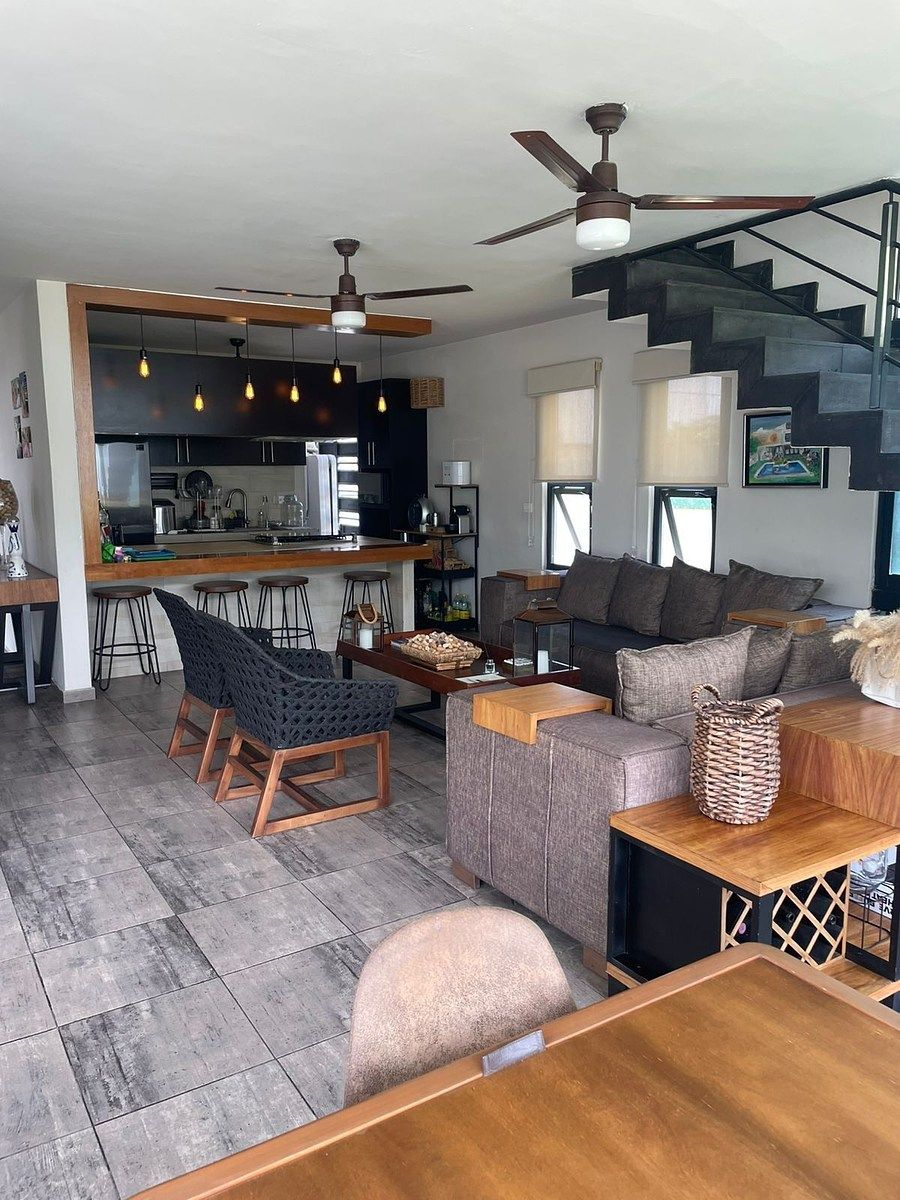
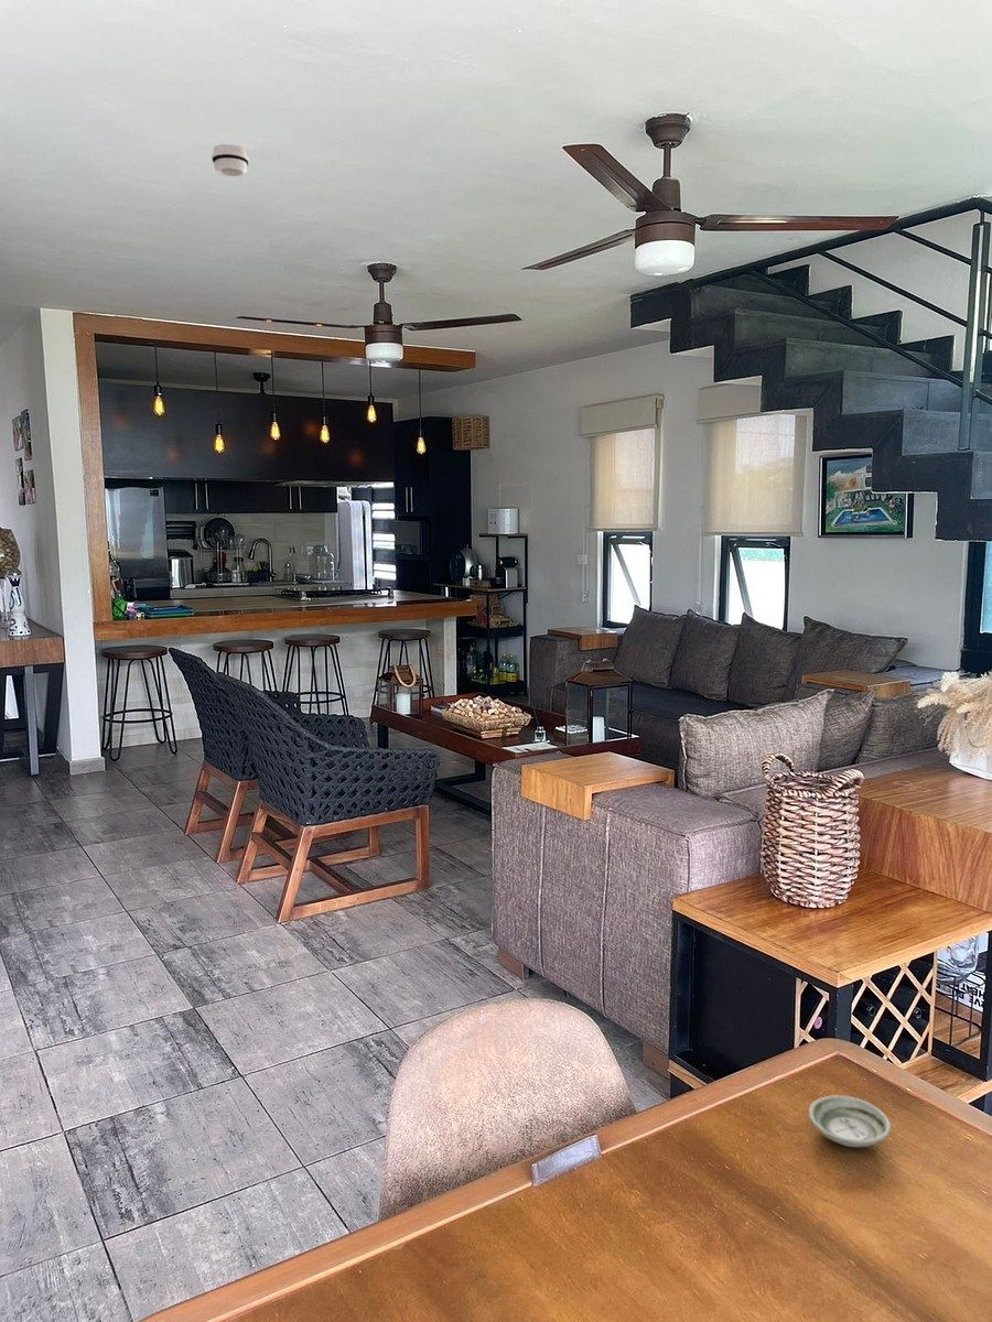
+ saucer [808,1094,892,1148]
+ smoke detector [211,143,250,177]
